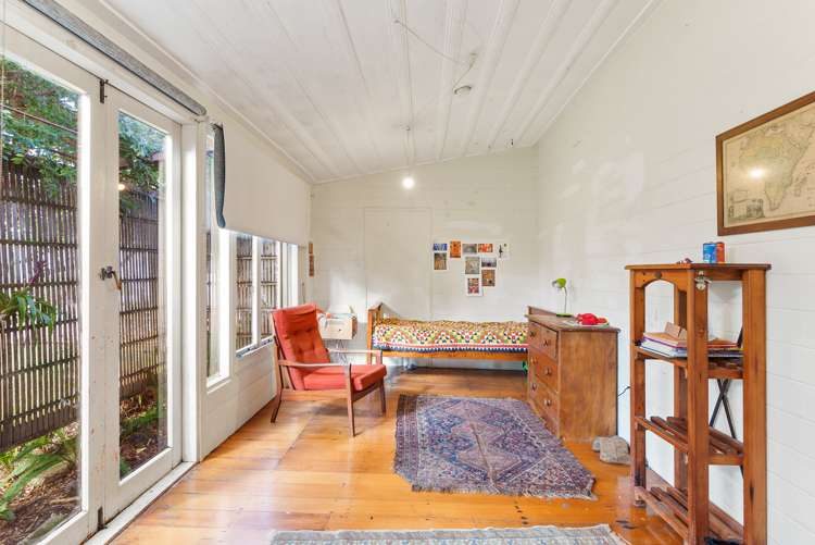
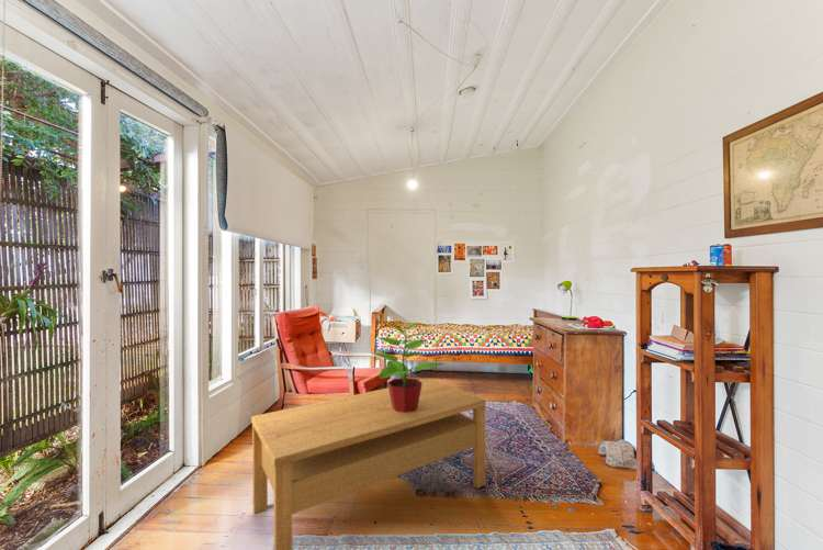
+ potted plant [370,321,447,413]
+ coffee table [250,378,487,550]
